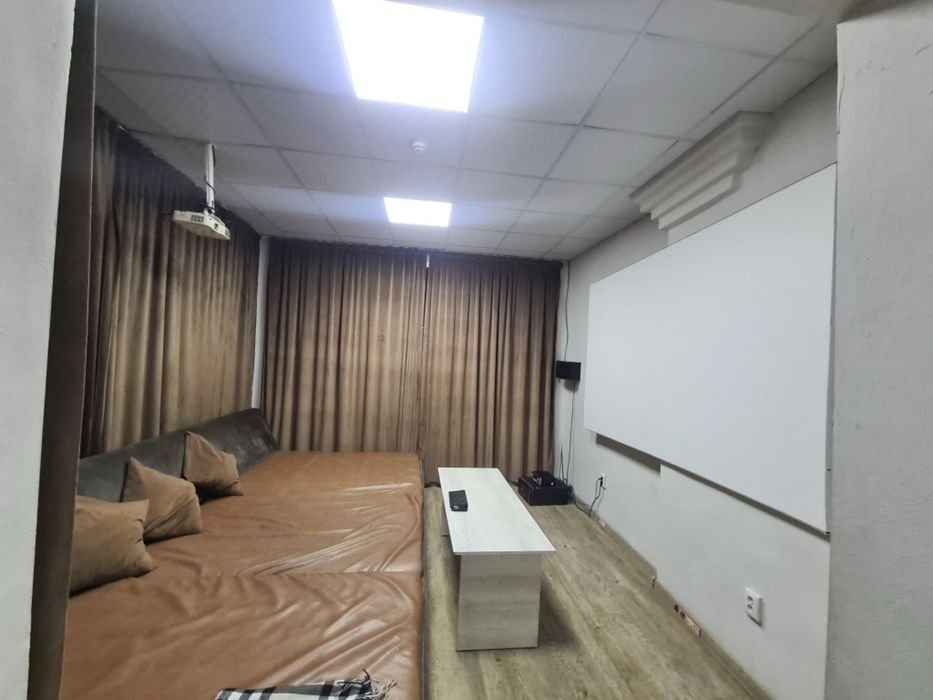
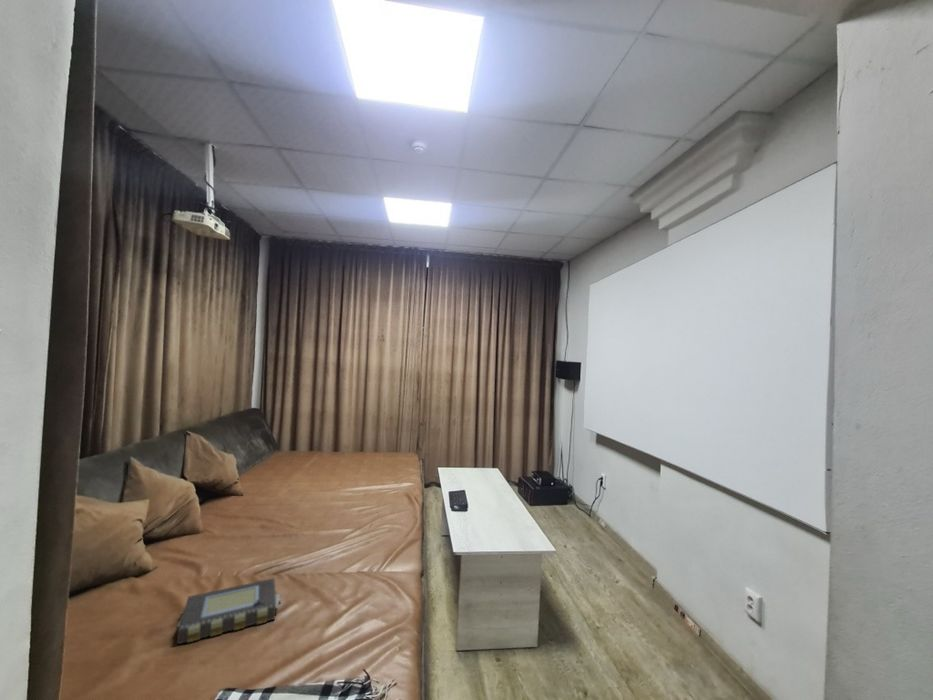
+ book [176,577,283,645]
